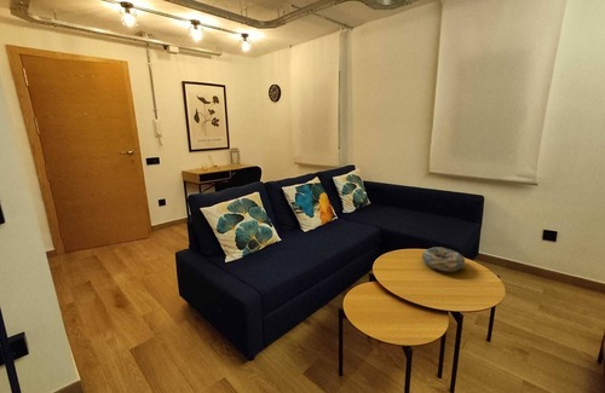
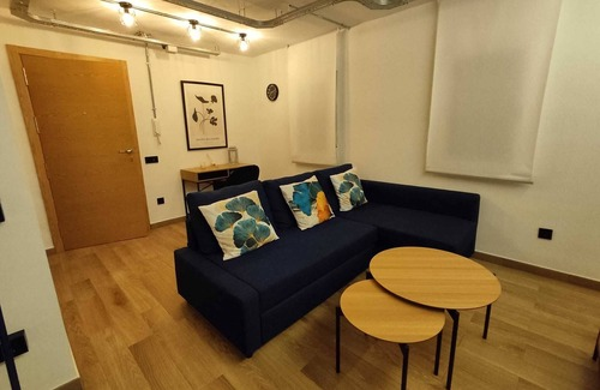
- decorative bowl [420,247,466,272]
